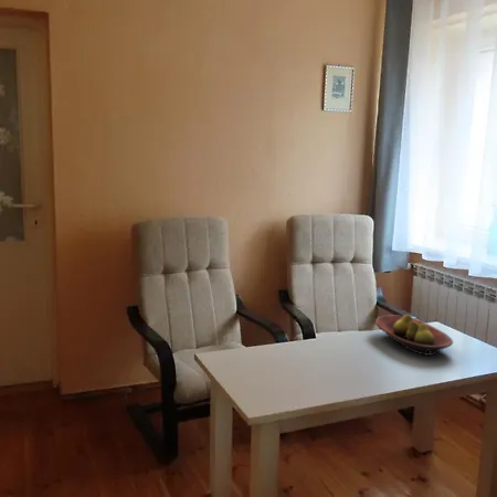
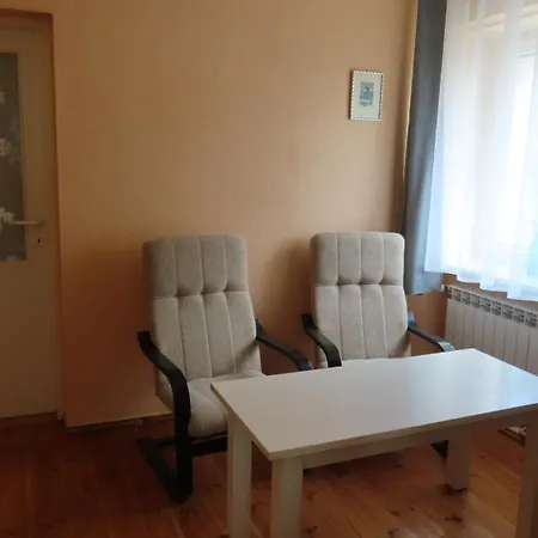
- fruit bowl [374,314,454,357]
